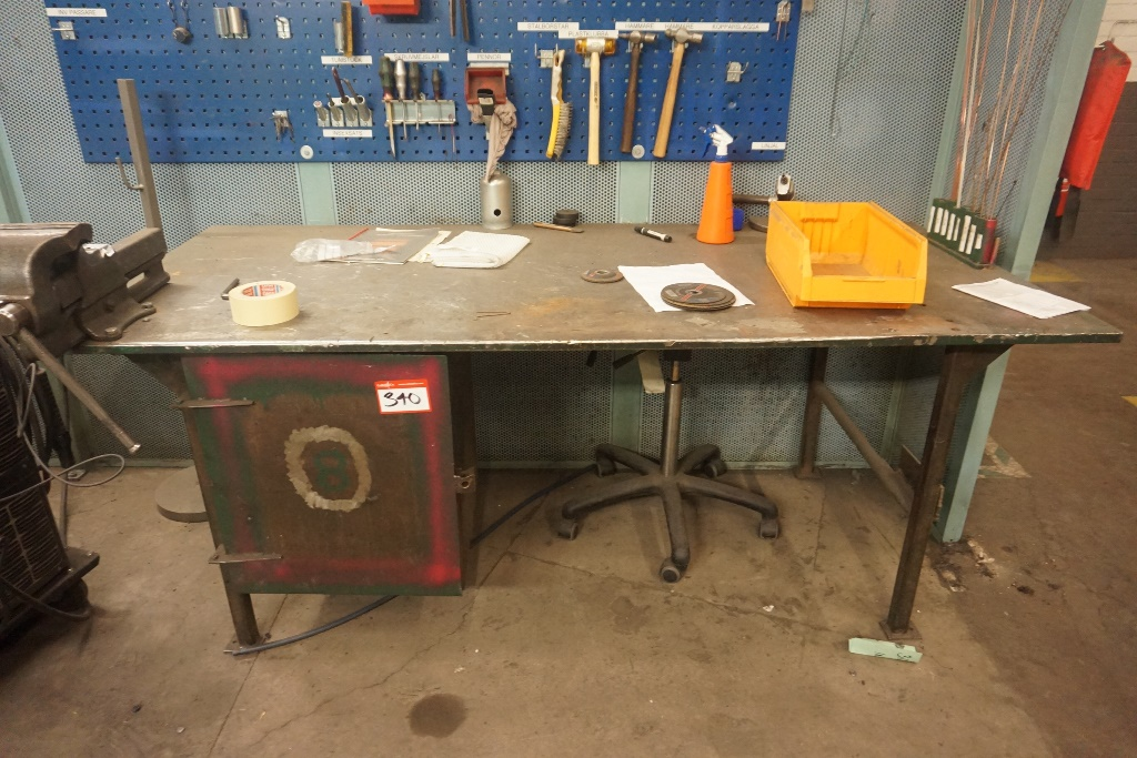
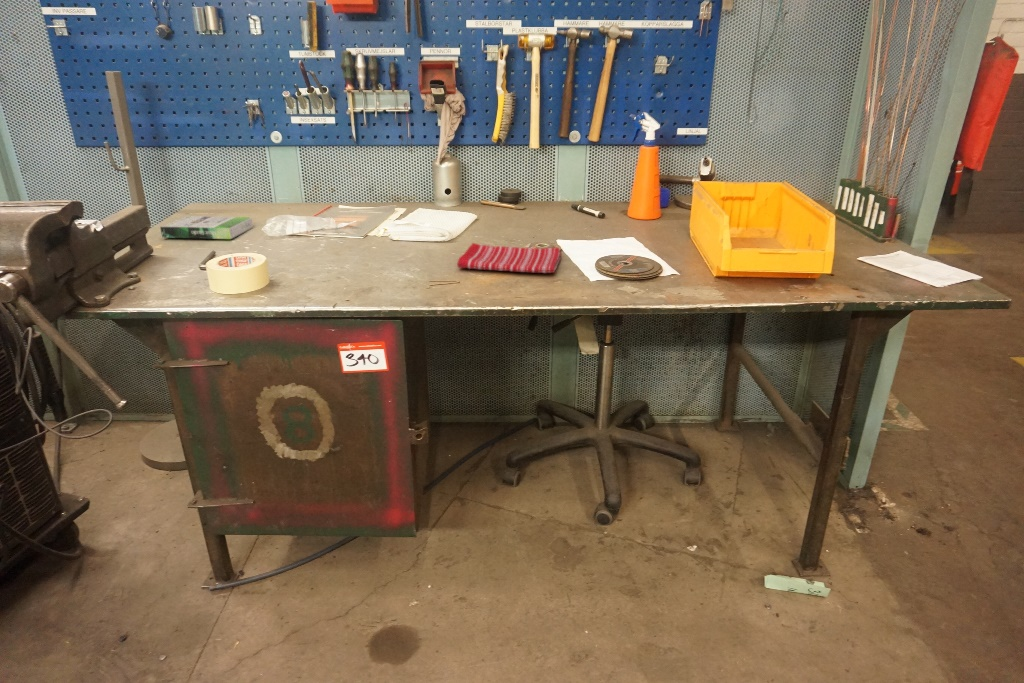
+ dish towel [456,242,563,274]
+ box [159,215,254,240]
